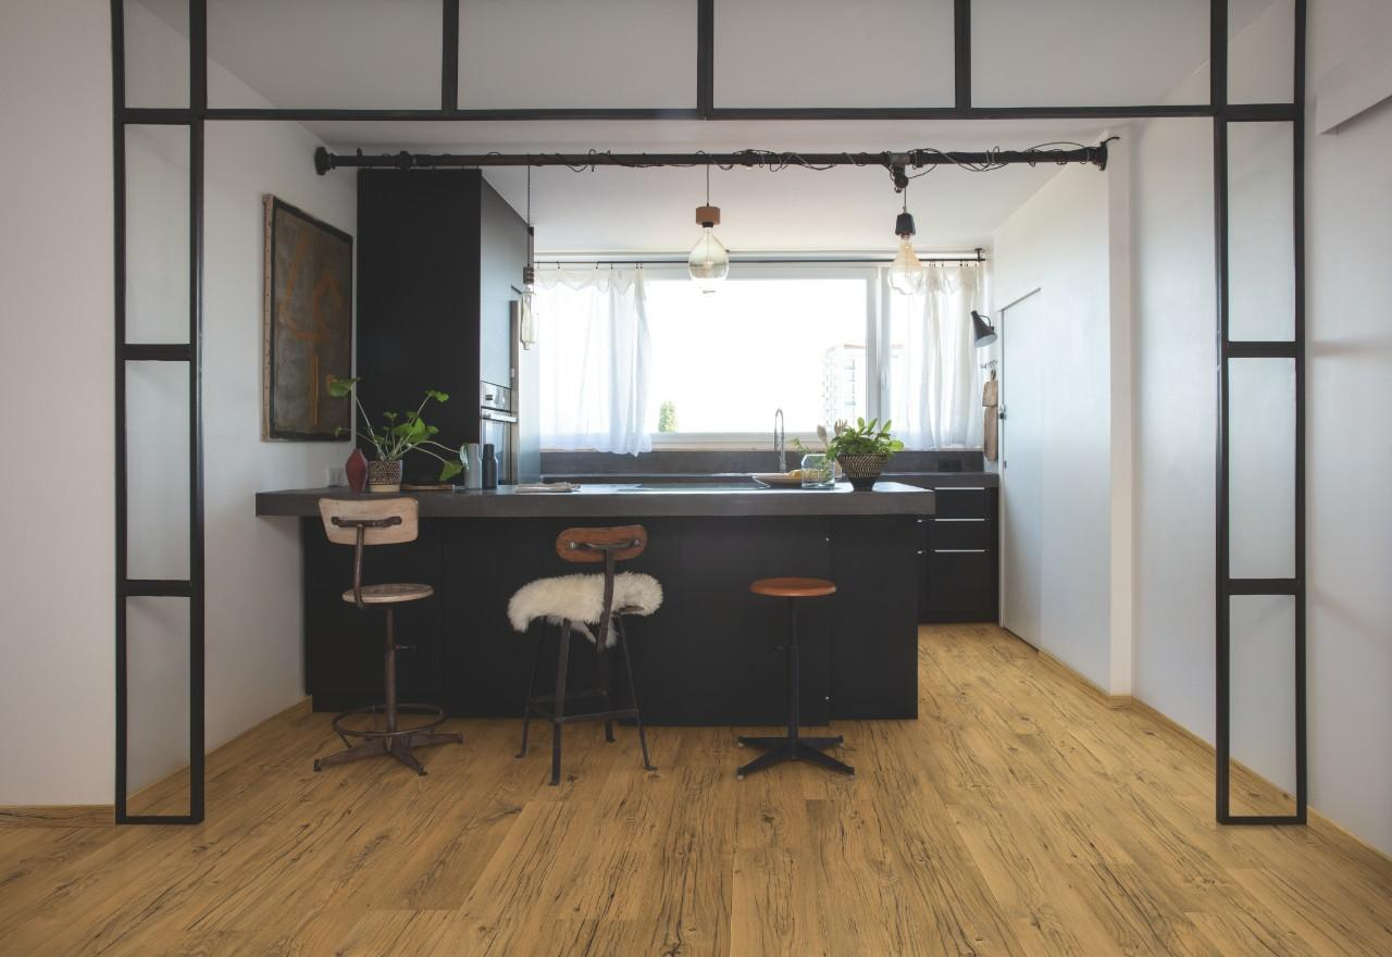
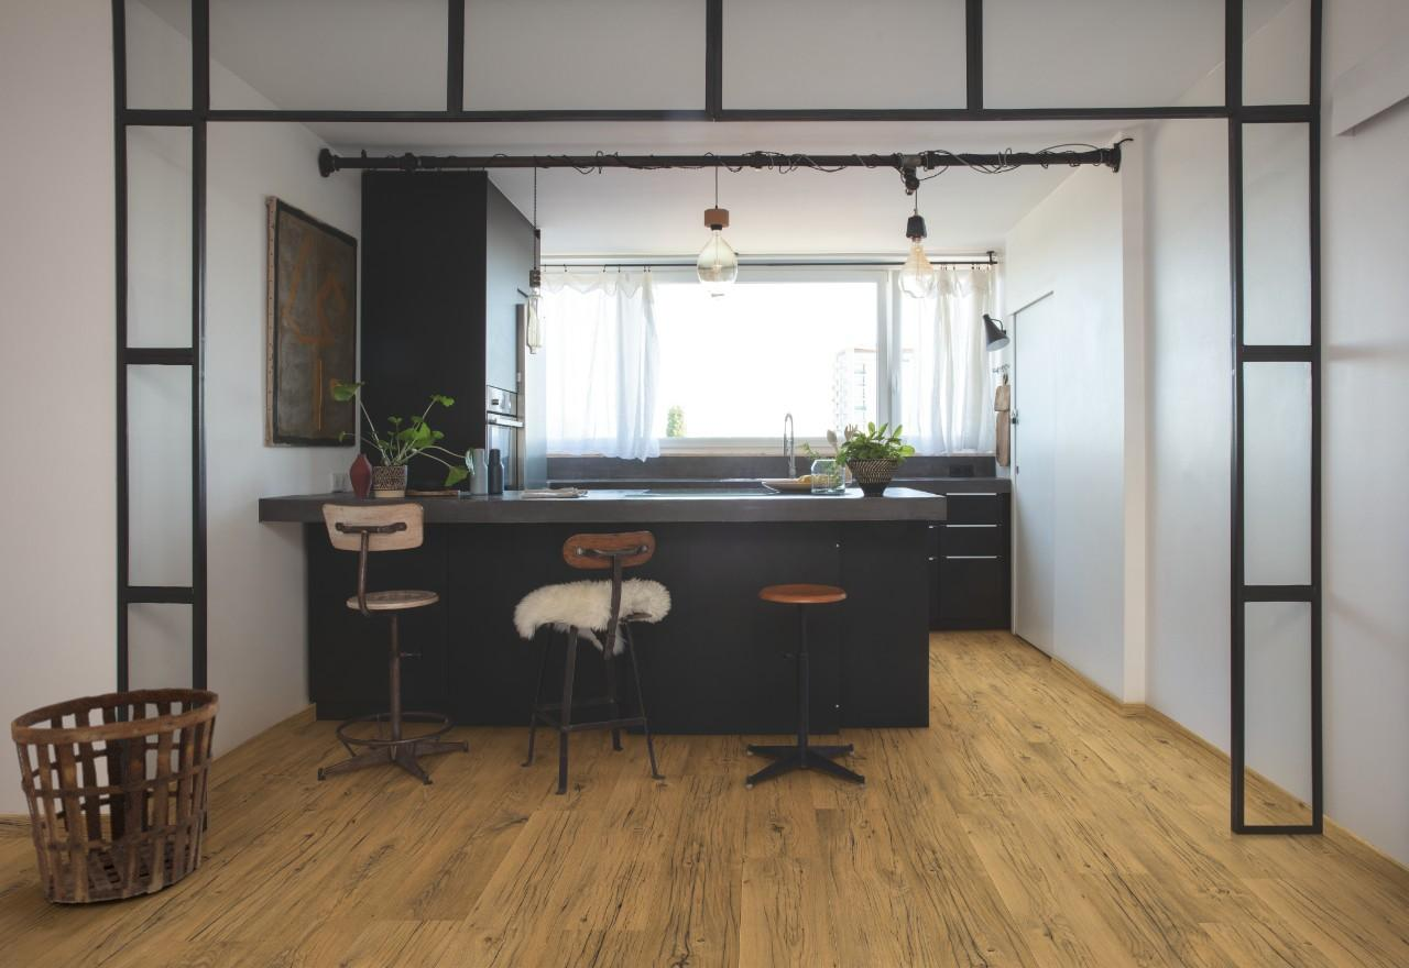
+ basket [10,686,220,904]
